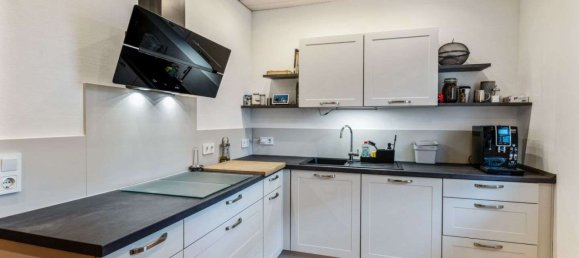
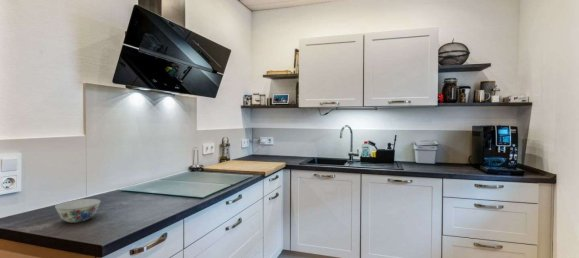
+ chinaware [54,198,101,224]
